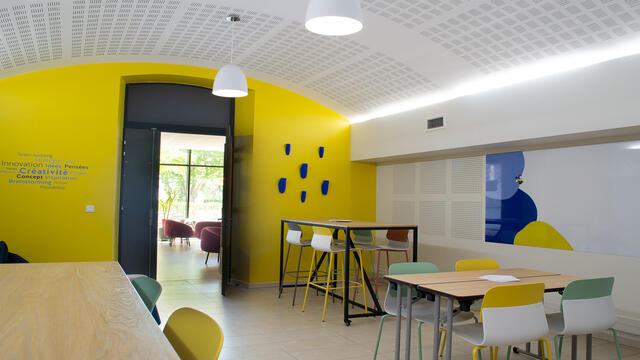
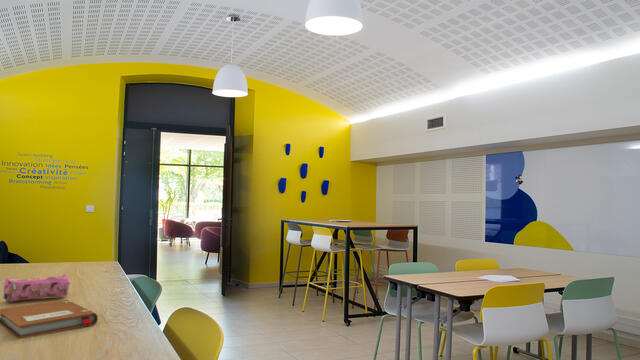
+ pencil case [2,273,72,303]
+ notebook [0,299,99,340]
